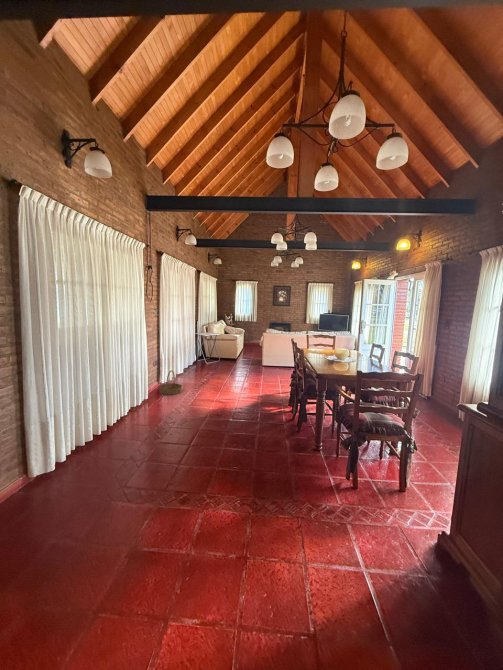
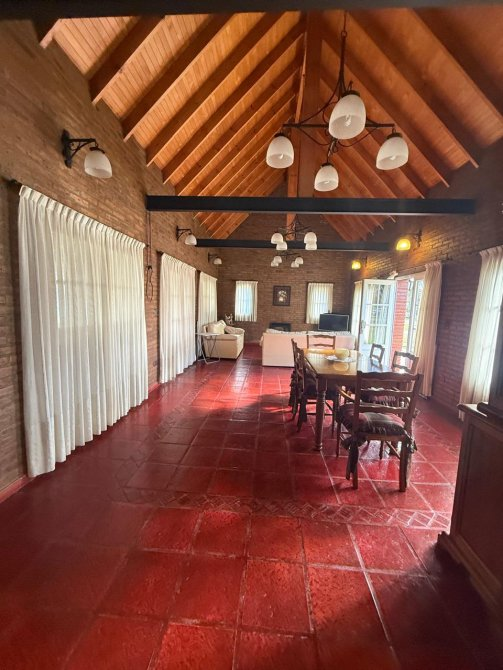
- basket [158,369,183,396]
